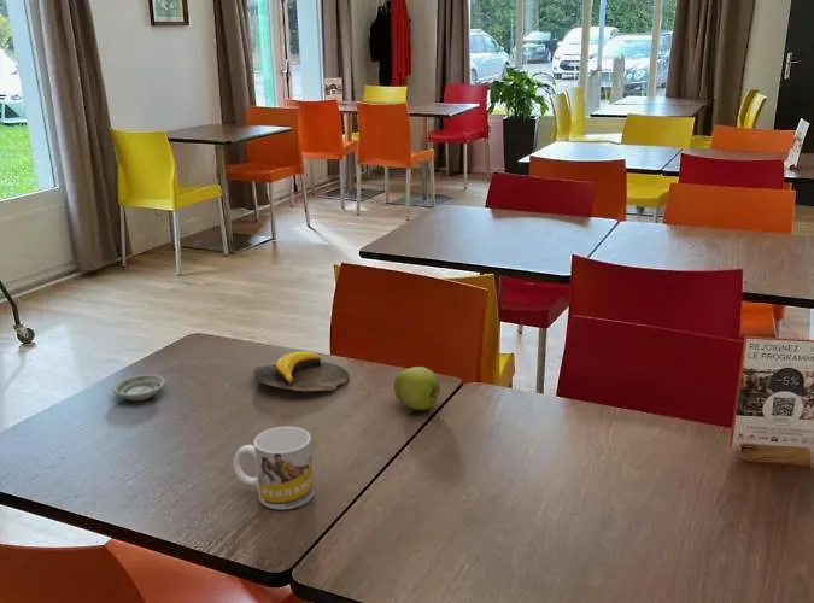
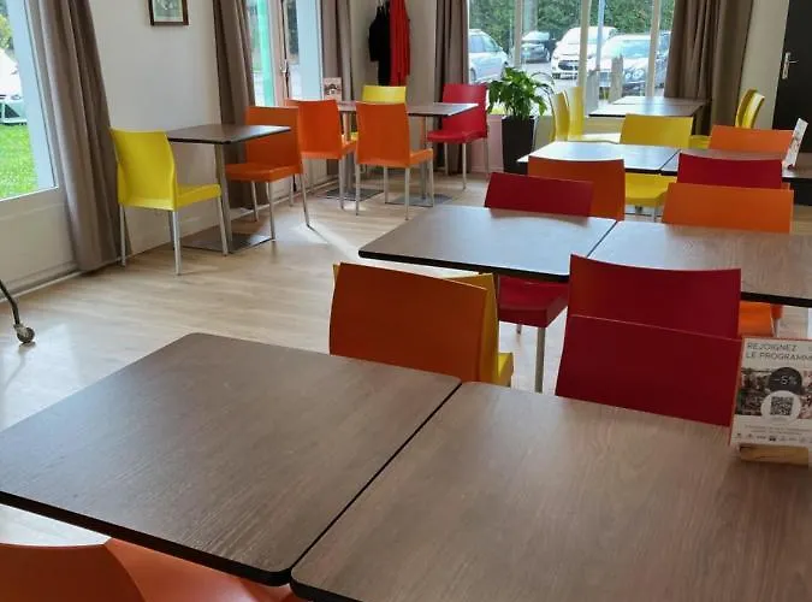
- banana [252,351,350,392]
- mug [233,426,315,510]
- apple [393,365,441,411]
- saucer [112,374,166,402]
